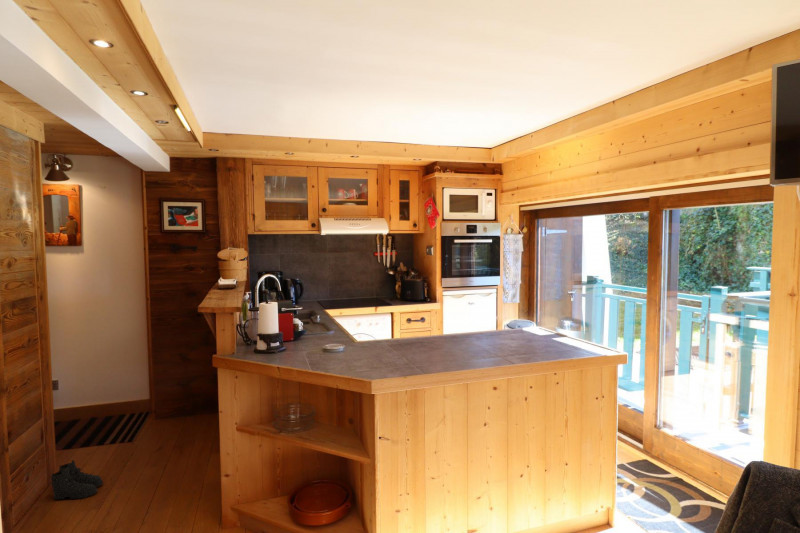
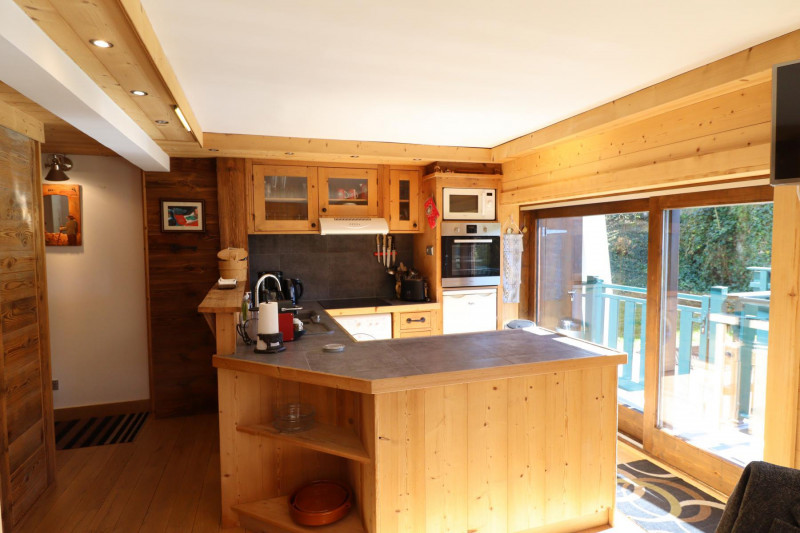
- boots [49,459,104,501]
